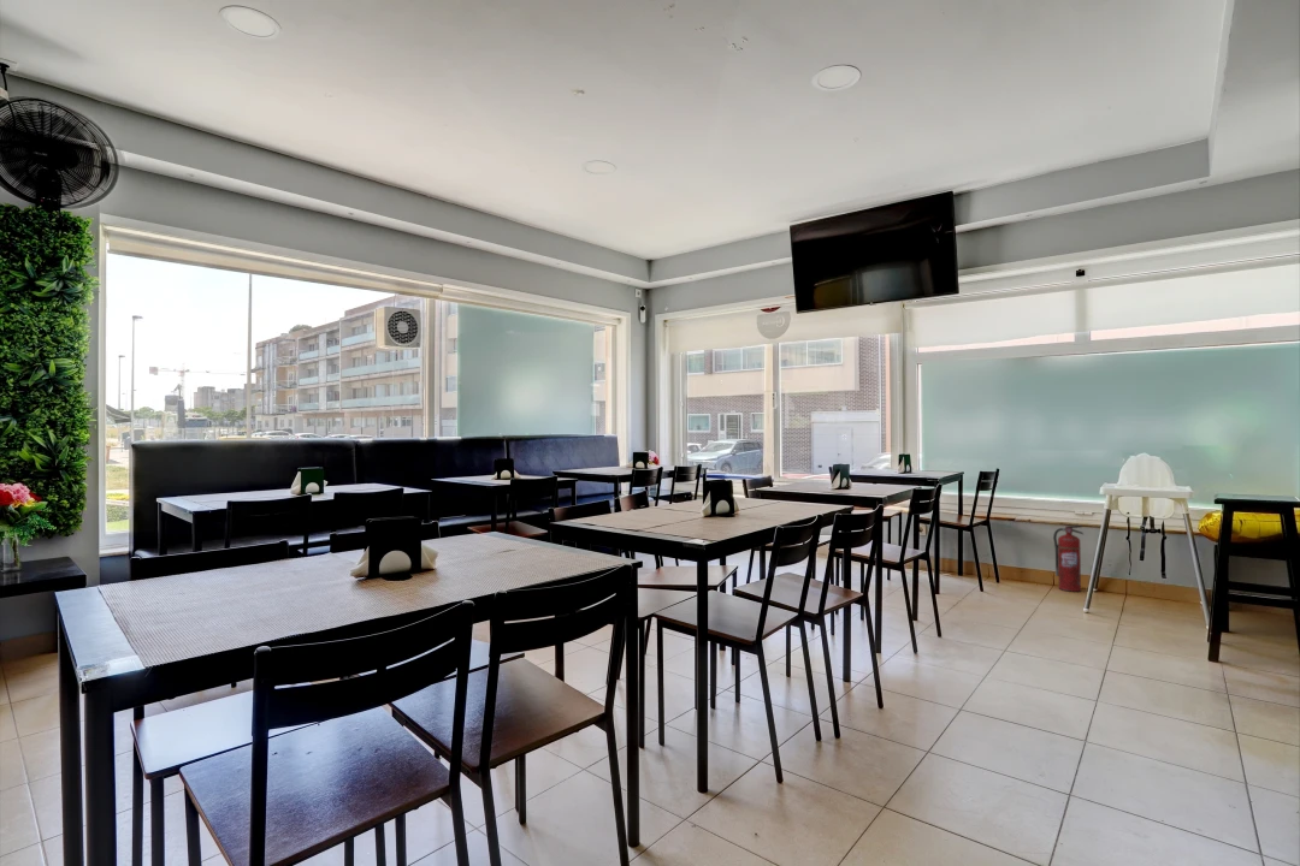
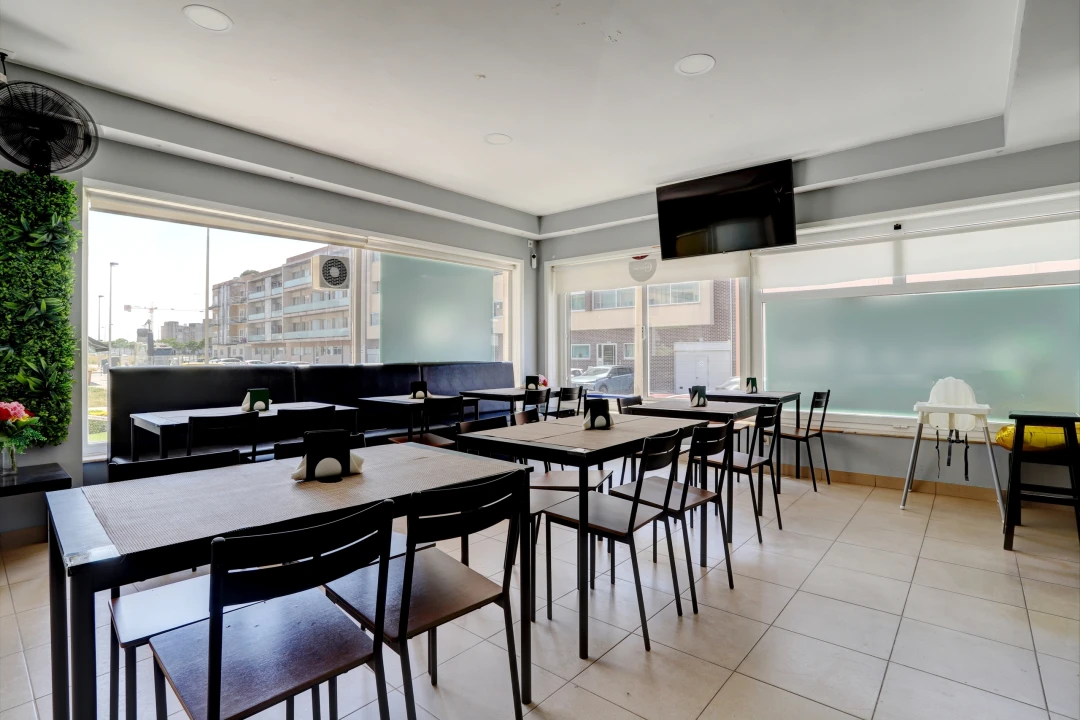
- fire extinguisher [1052,524,1085,593]
